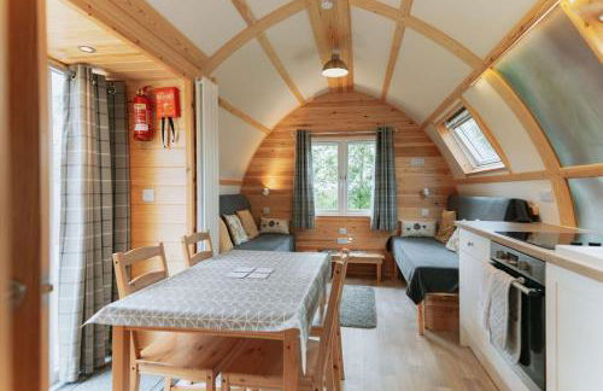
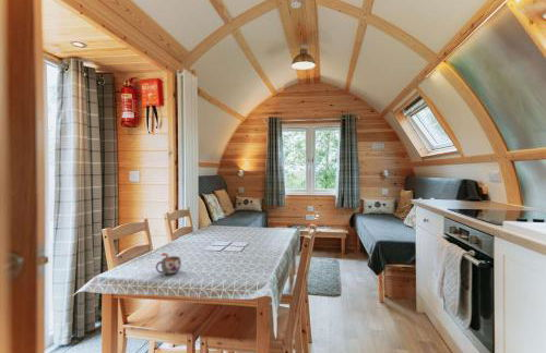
+ mug [155,252,182,276]
